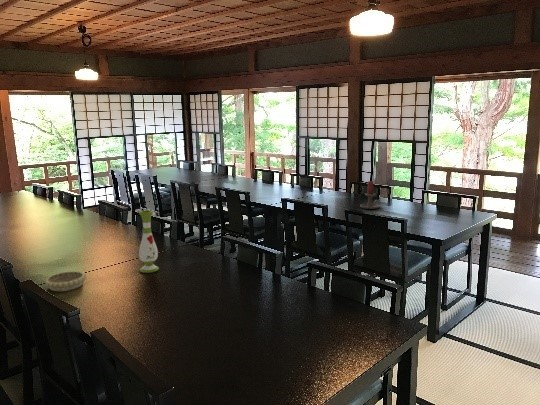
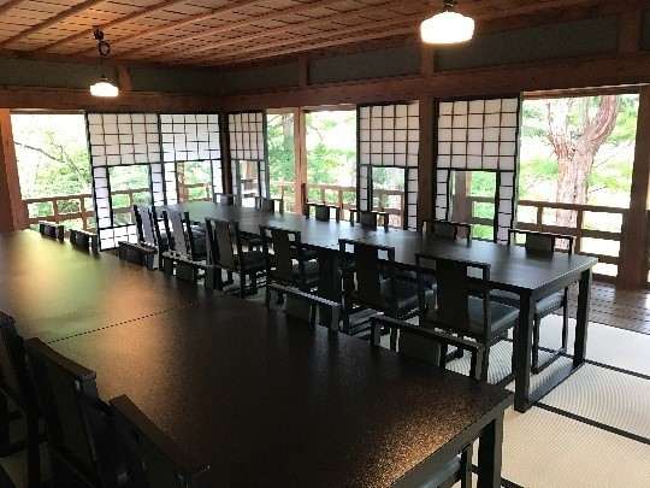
- decorative bowl [44,270,87,292]
- candle holder [359,180,381,210]
- vase [138,209,160,274]
